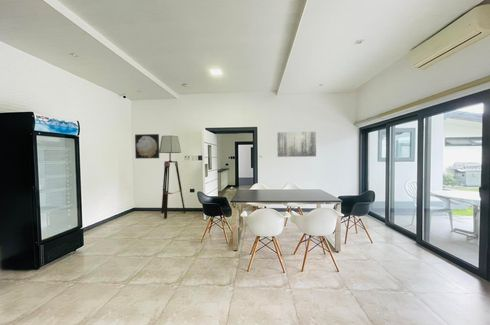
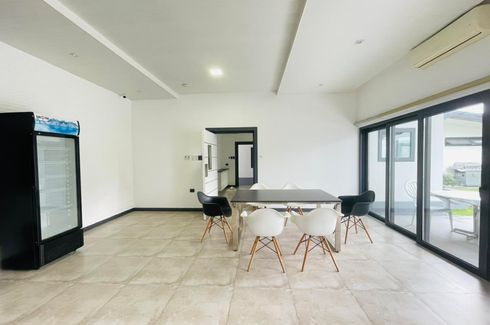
- wall art [134,133,160,160]
- wall art [277,131,317,158]
- floor lamp [159,135,186,219]
